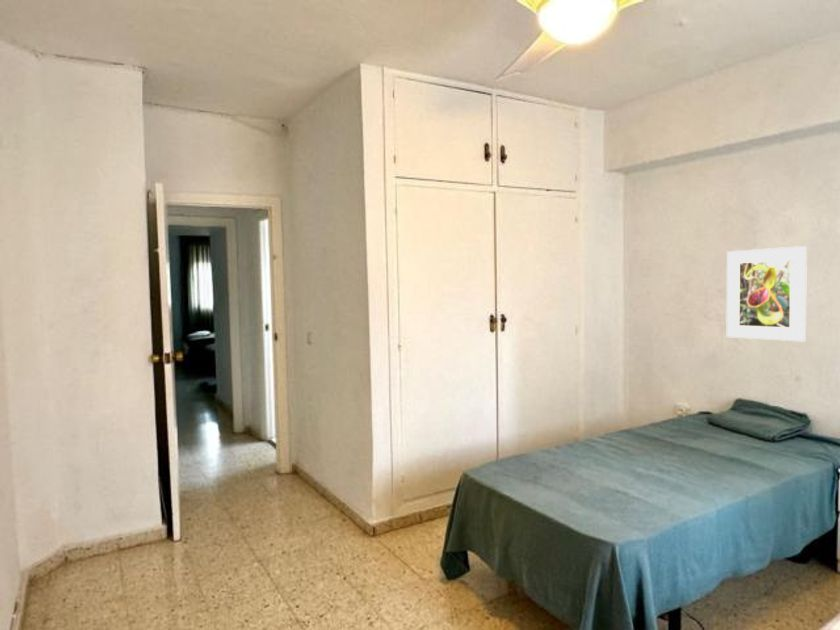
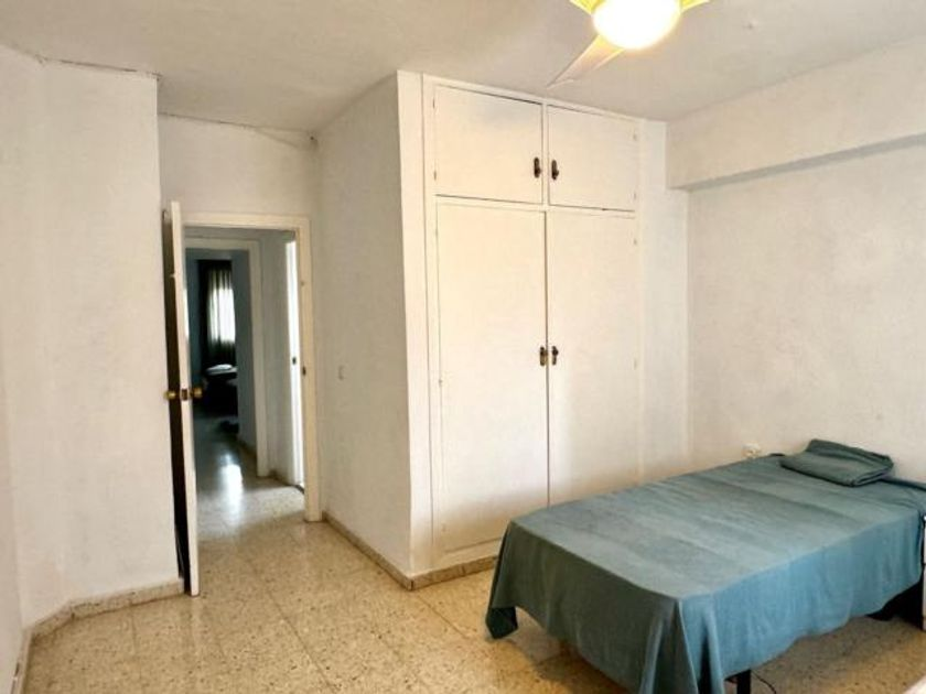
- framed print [726,245,808,343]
